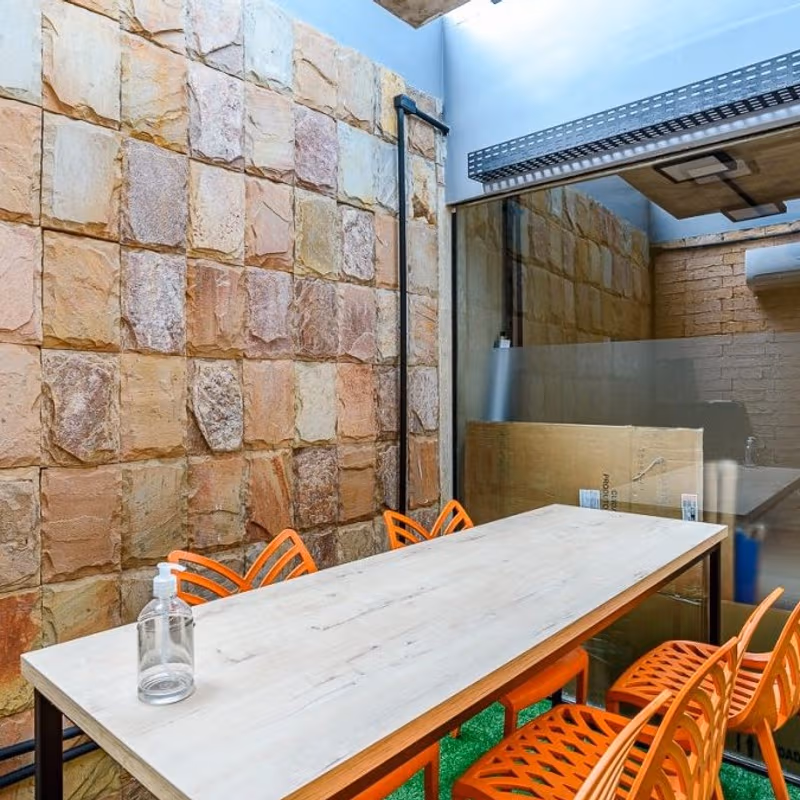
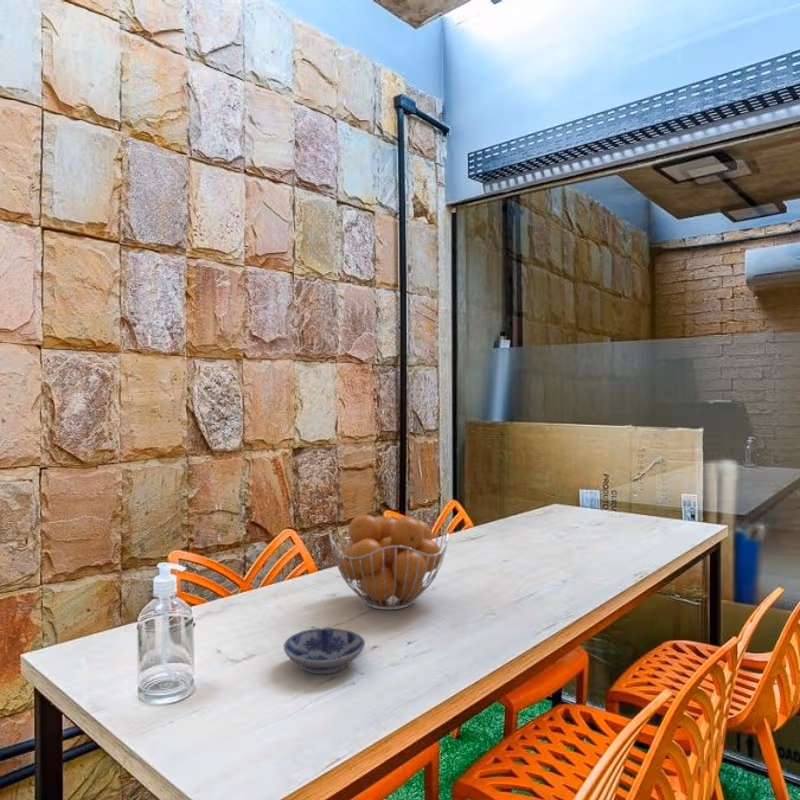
+ bowl [283,627,366,675]
+ fruit basket [328,513,450,611]
